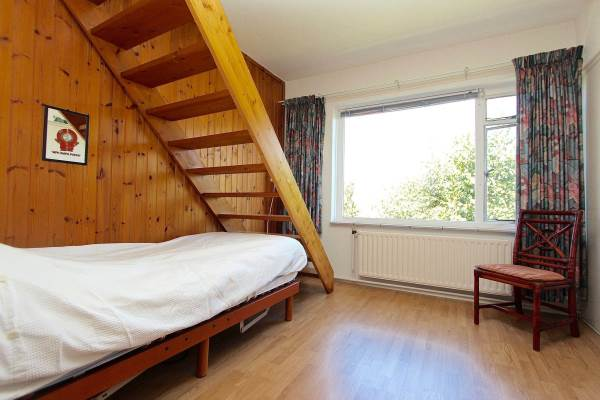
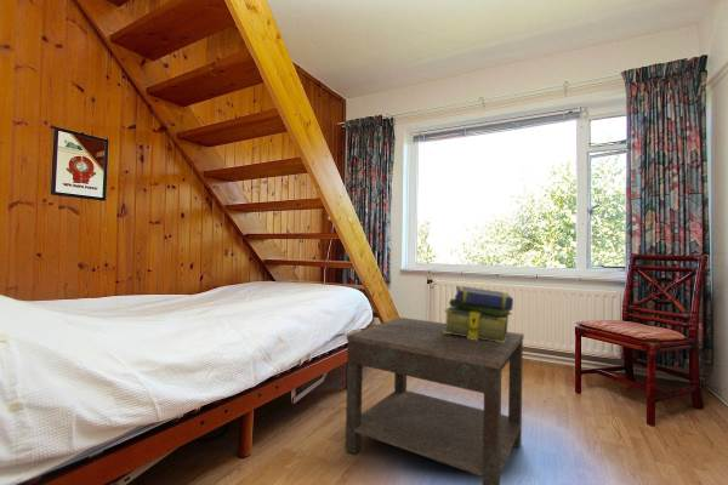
+ side table [345,316,525,485]
+ stack of books [443,285,514,343]
